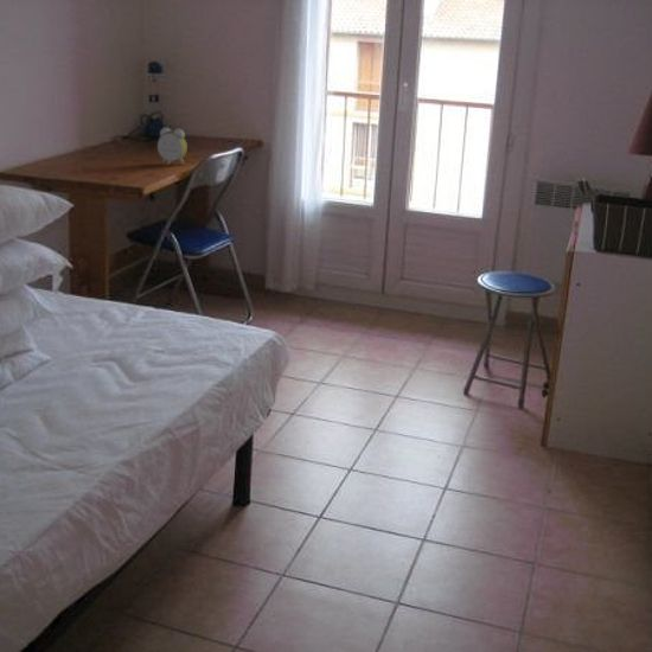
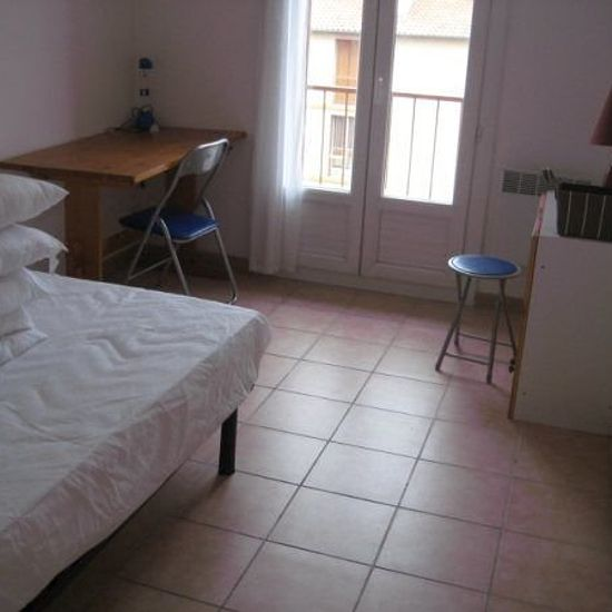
- alarm clock [156,127,188,166]
